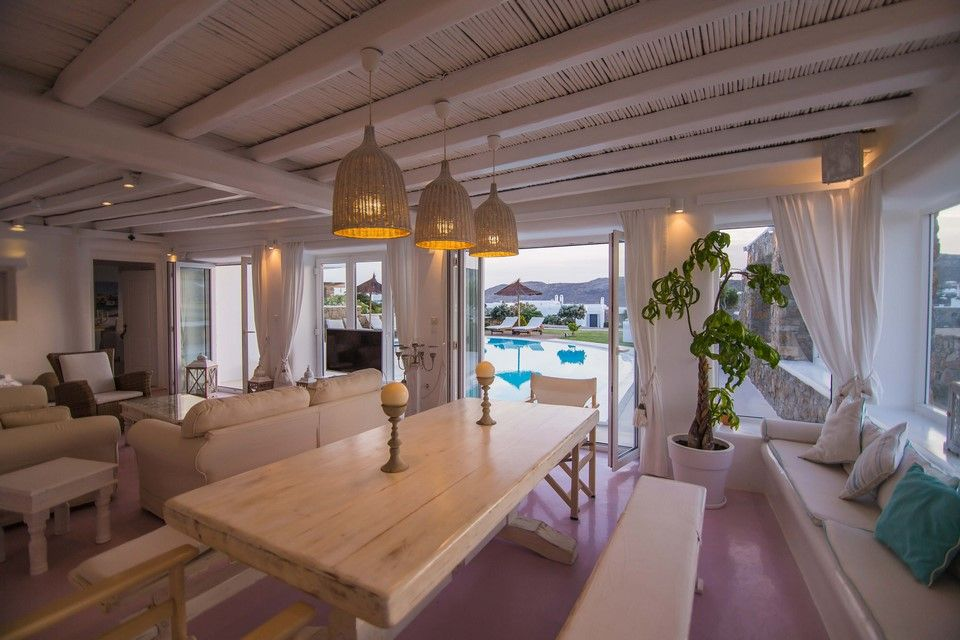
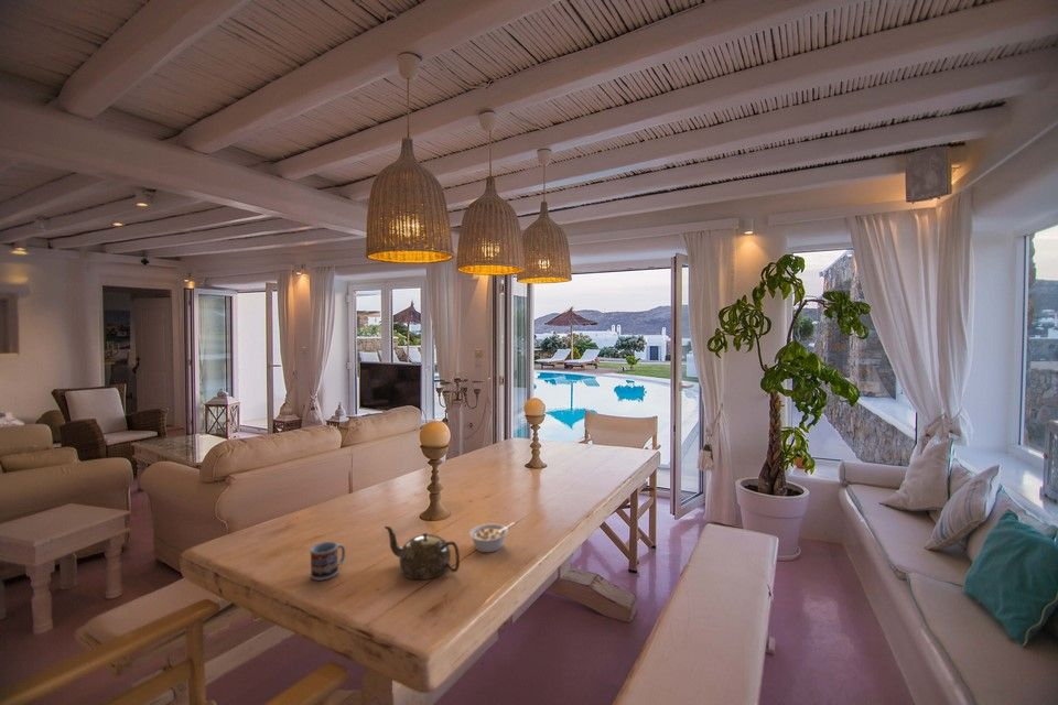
+ teapot [384,524,461,581]
+ cup [309,541,346,582]
+ legume [468,521,516,553]
